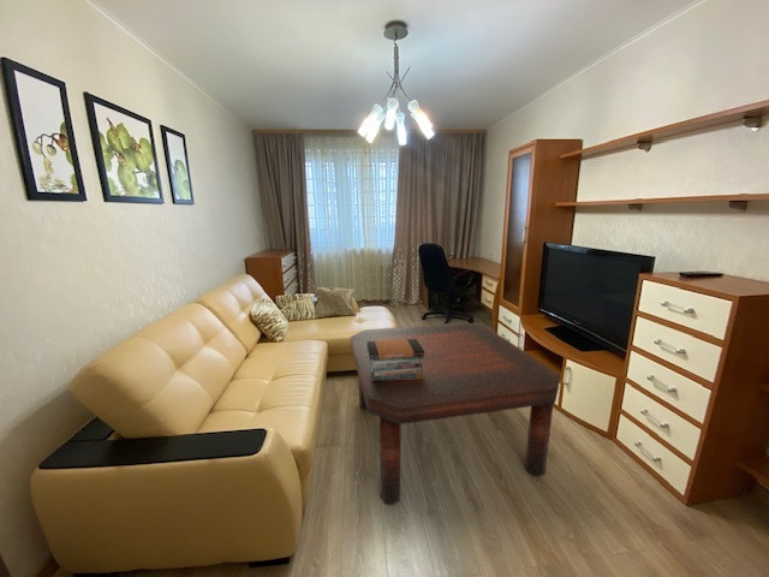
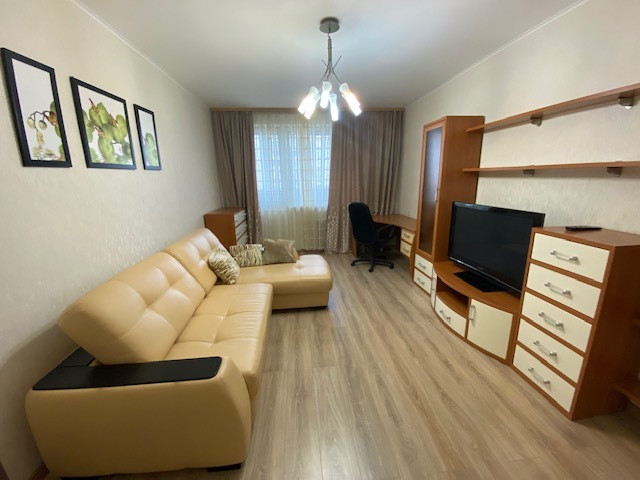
- book stack [366,339,425,380]
- coffee table [350,321,561,505]
